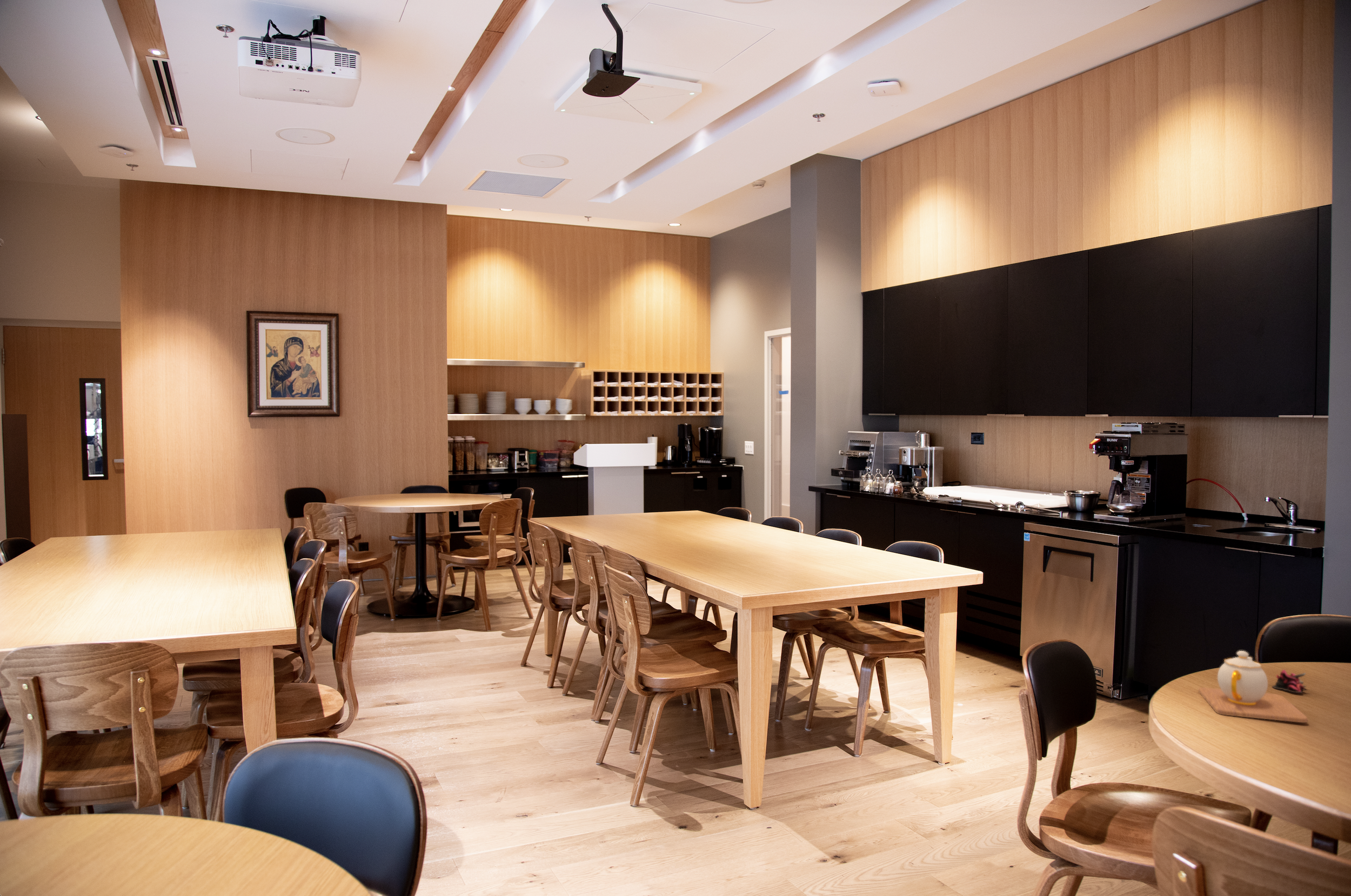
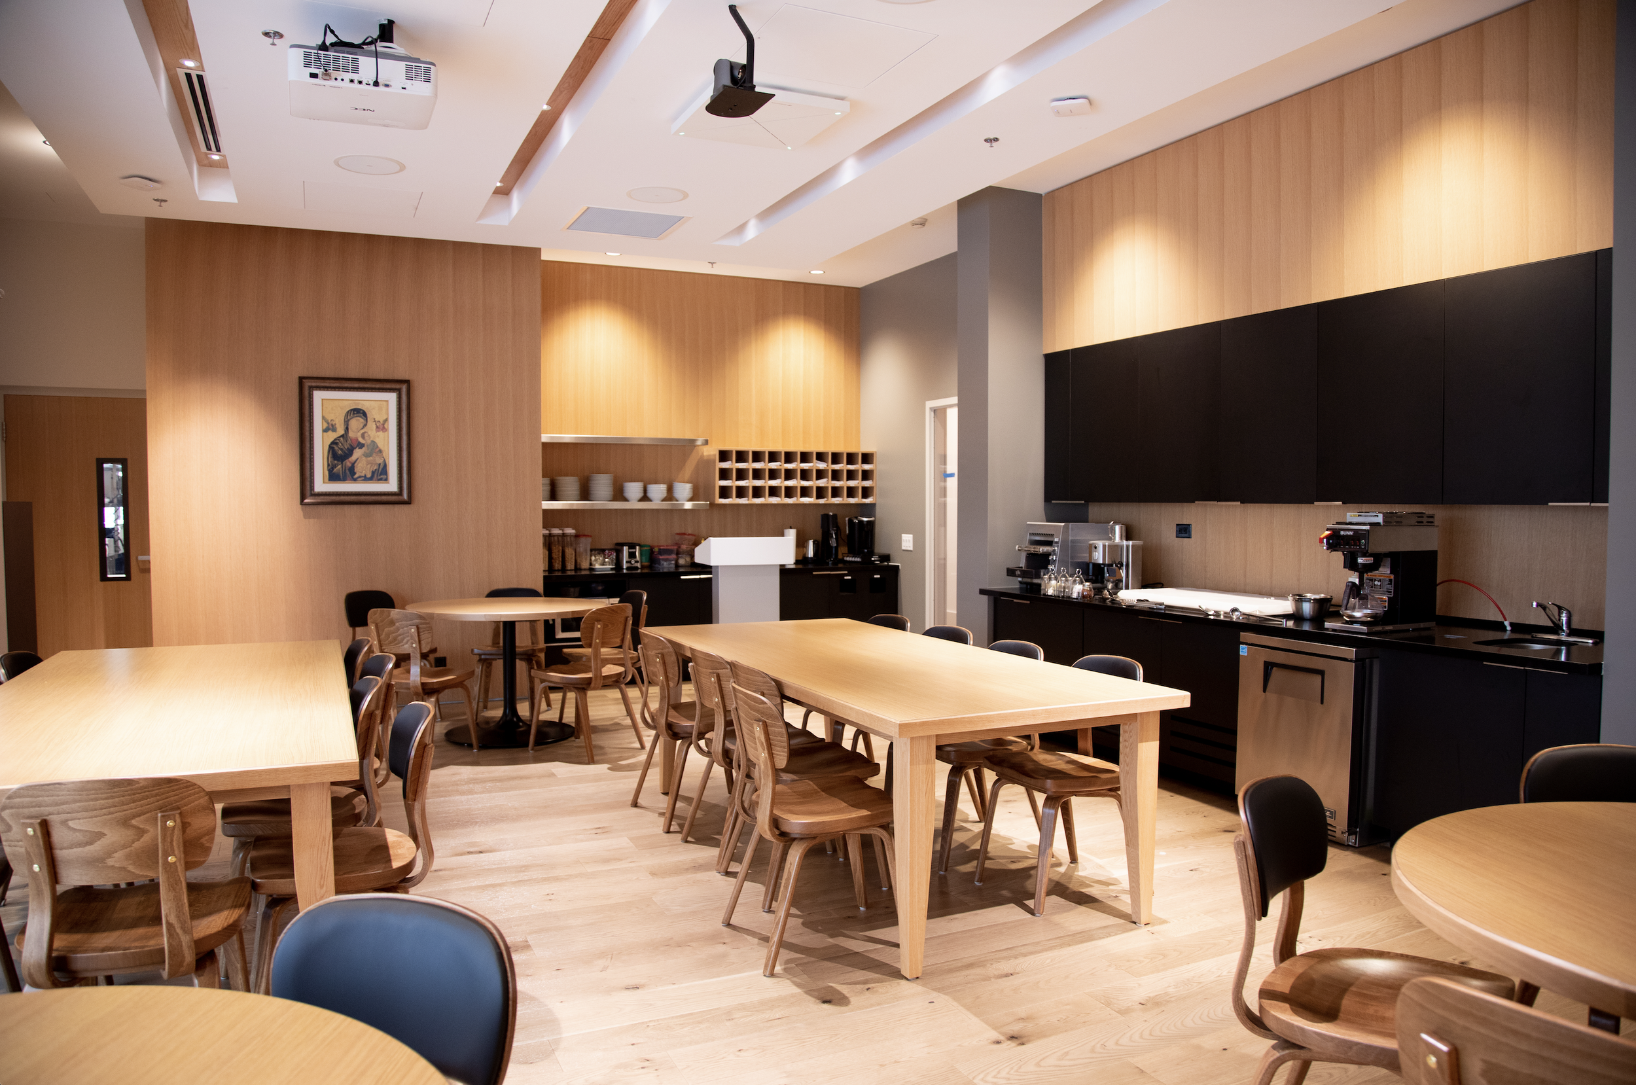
- teapot [1198,650,1308,723]
- flower [1272,669,1307,693]
